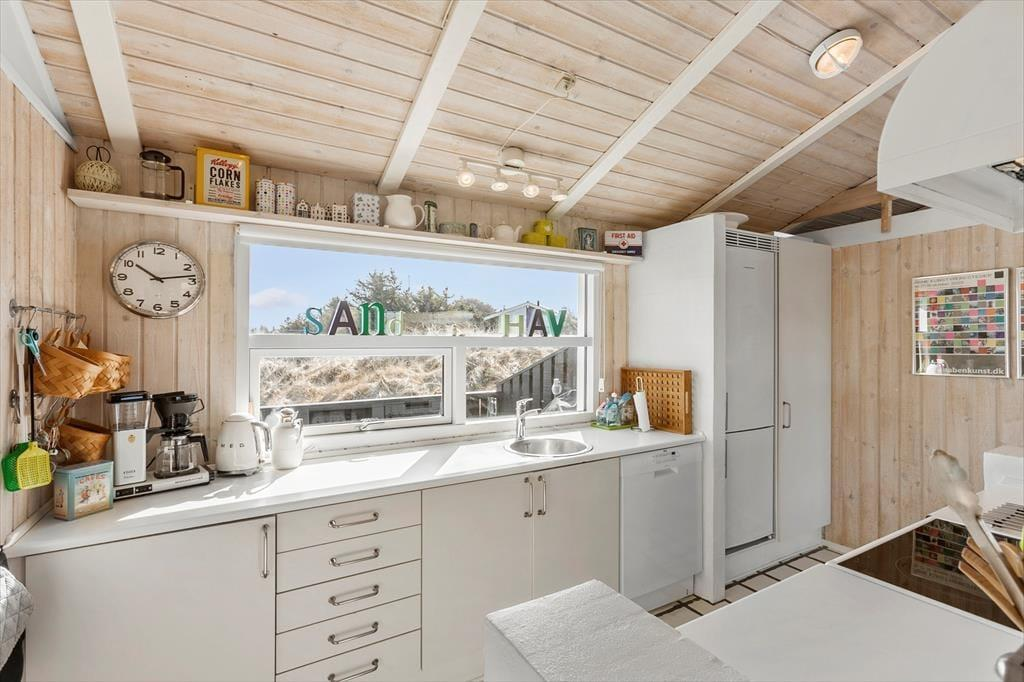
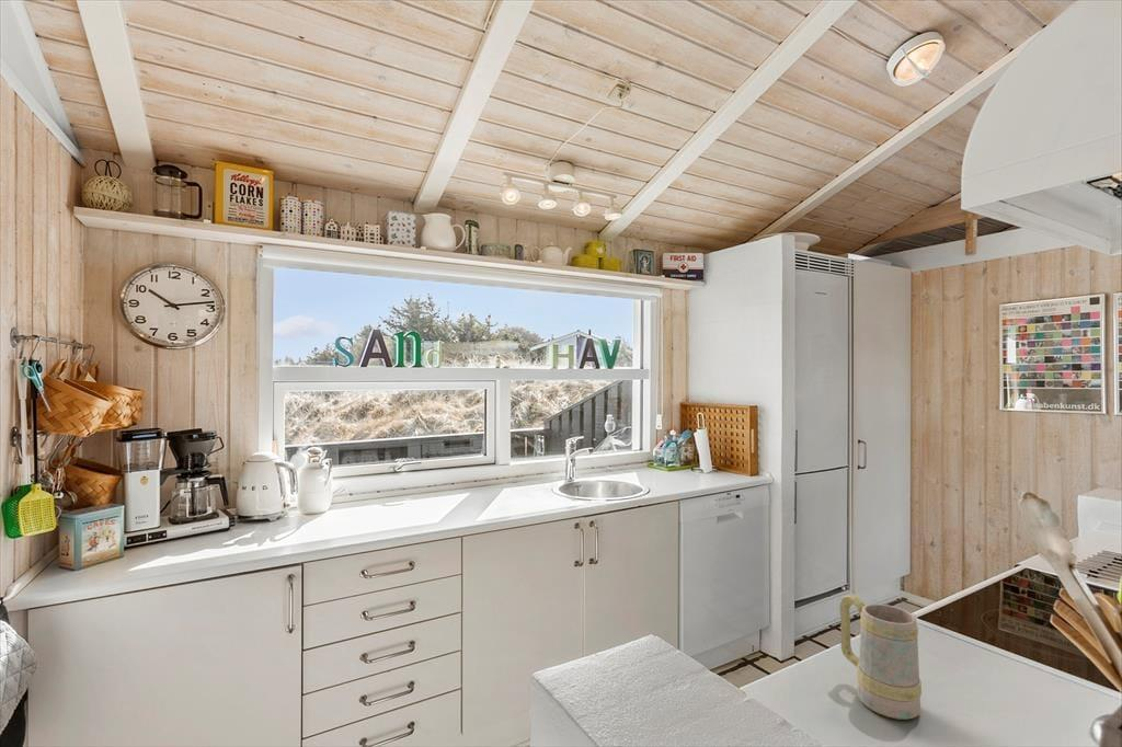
+ mug [838,594,923,721]
